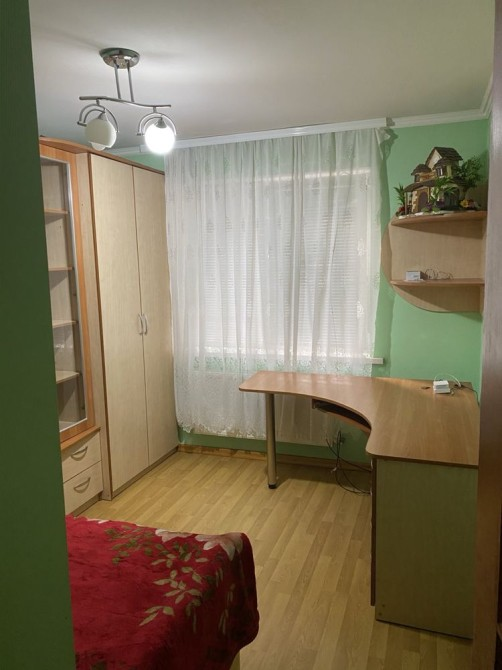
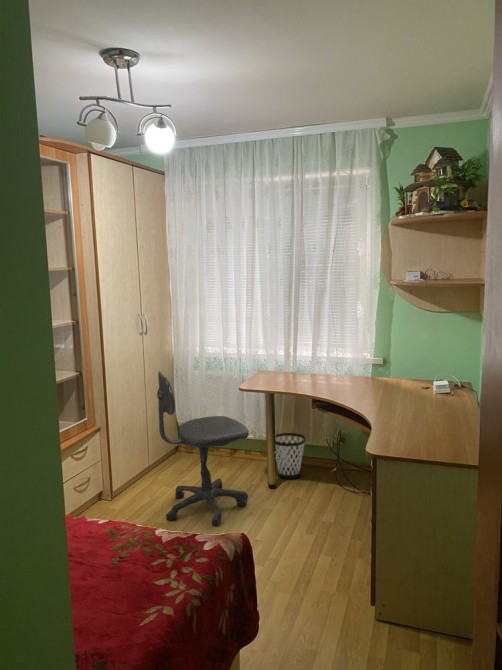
+ office chair [156,370,250,526]
+ wastebasket [274,432,307,480]
